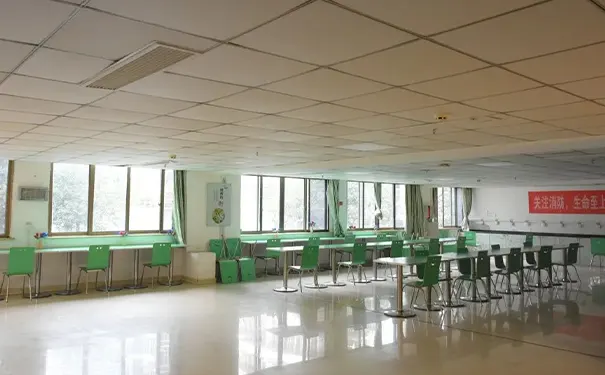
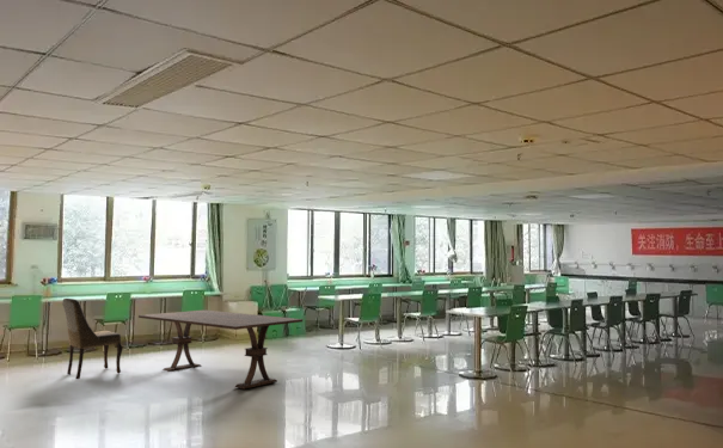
+ dining chair [61,297,123,380]
+ dining table [137,309,304,389]
